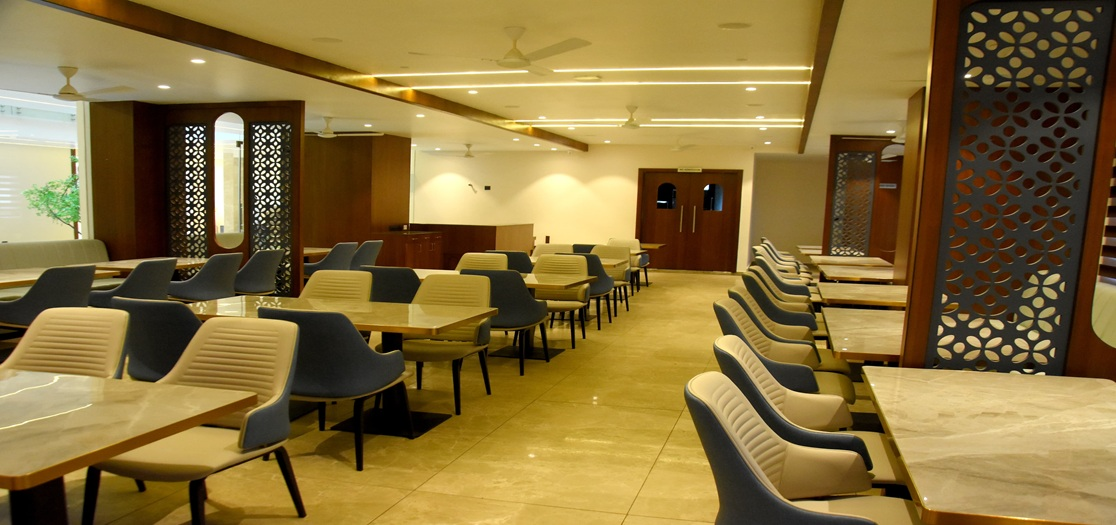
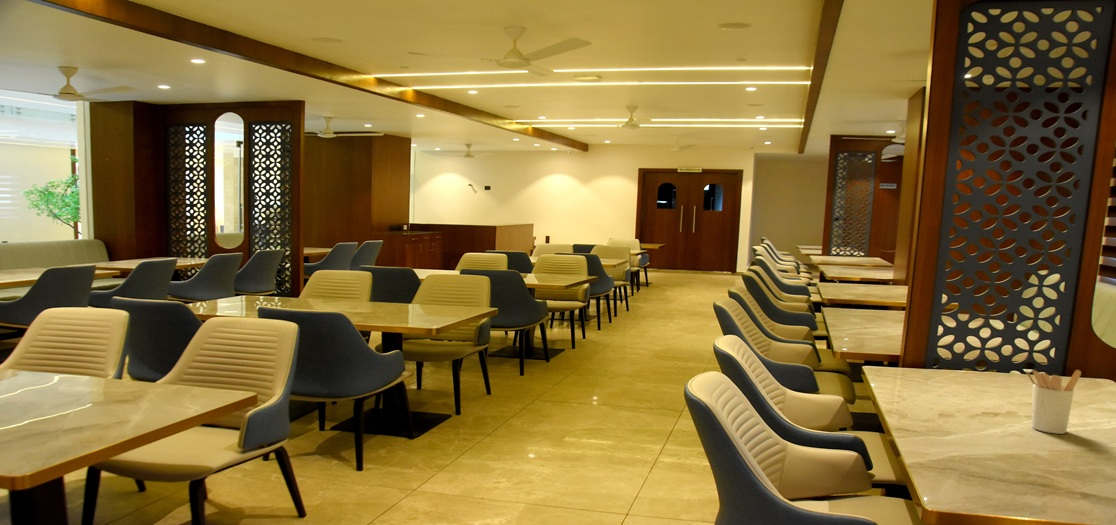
+ utensil holder [1024,369,1082,435]
